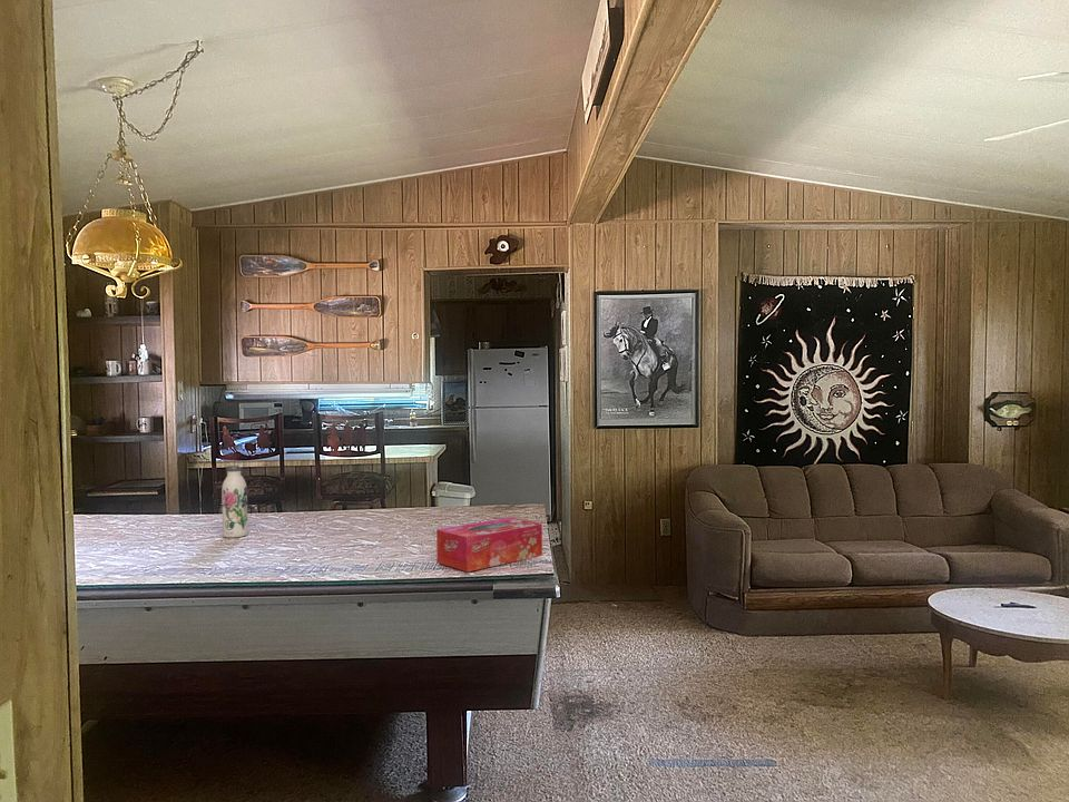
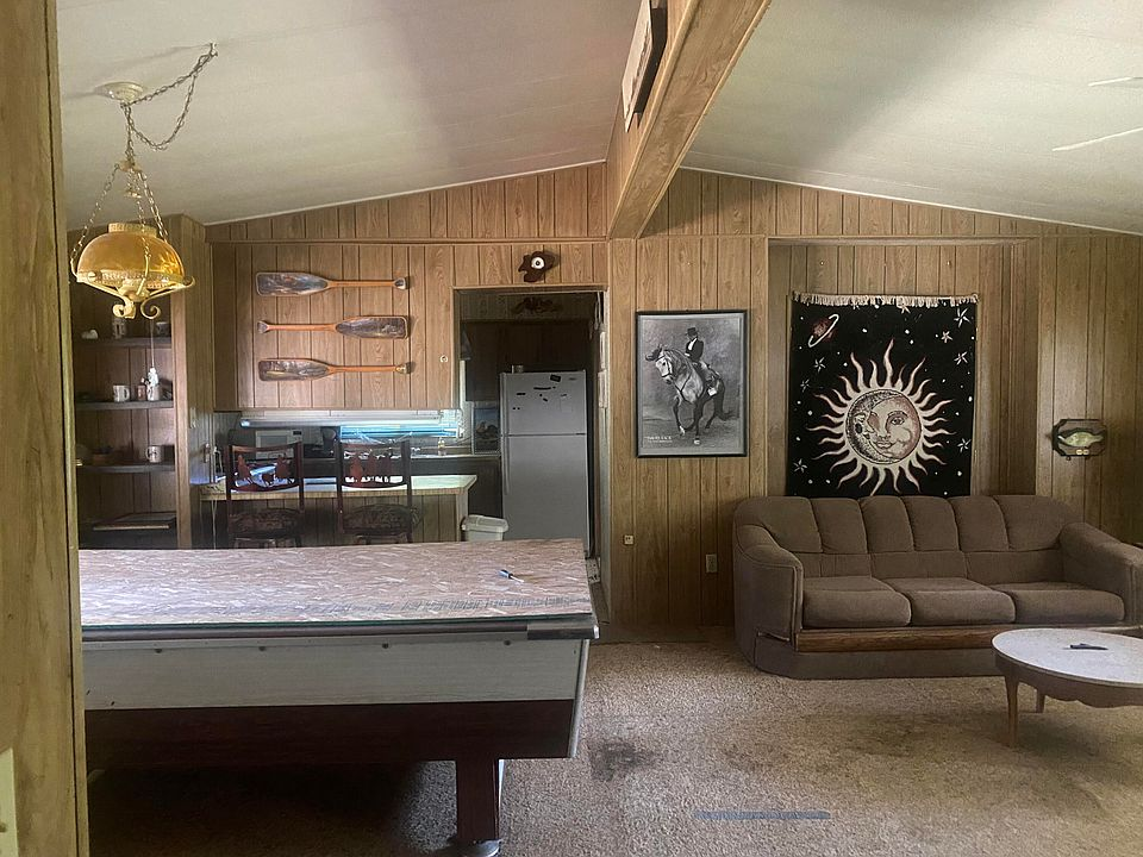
- tissue box [435,516,543,573]
- water bottle [220,464,249,539]
